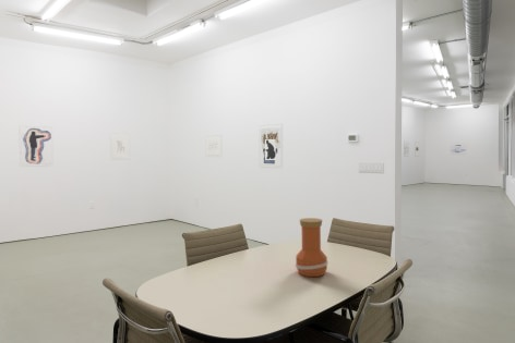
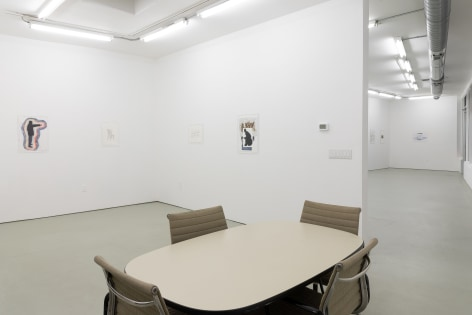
- vase [294,217,330,278]
